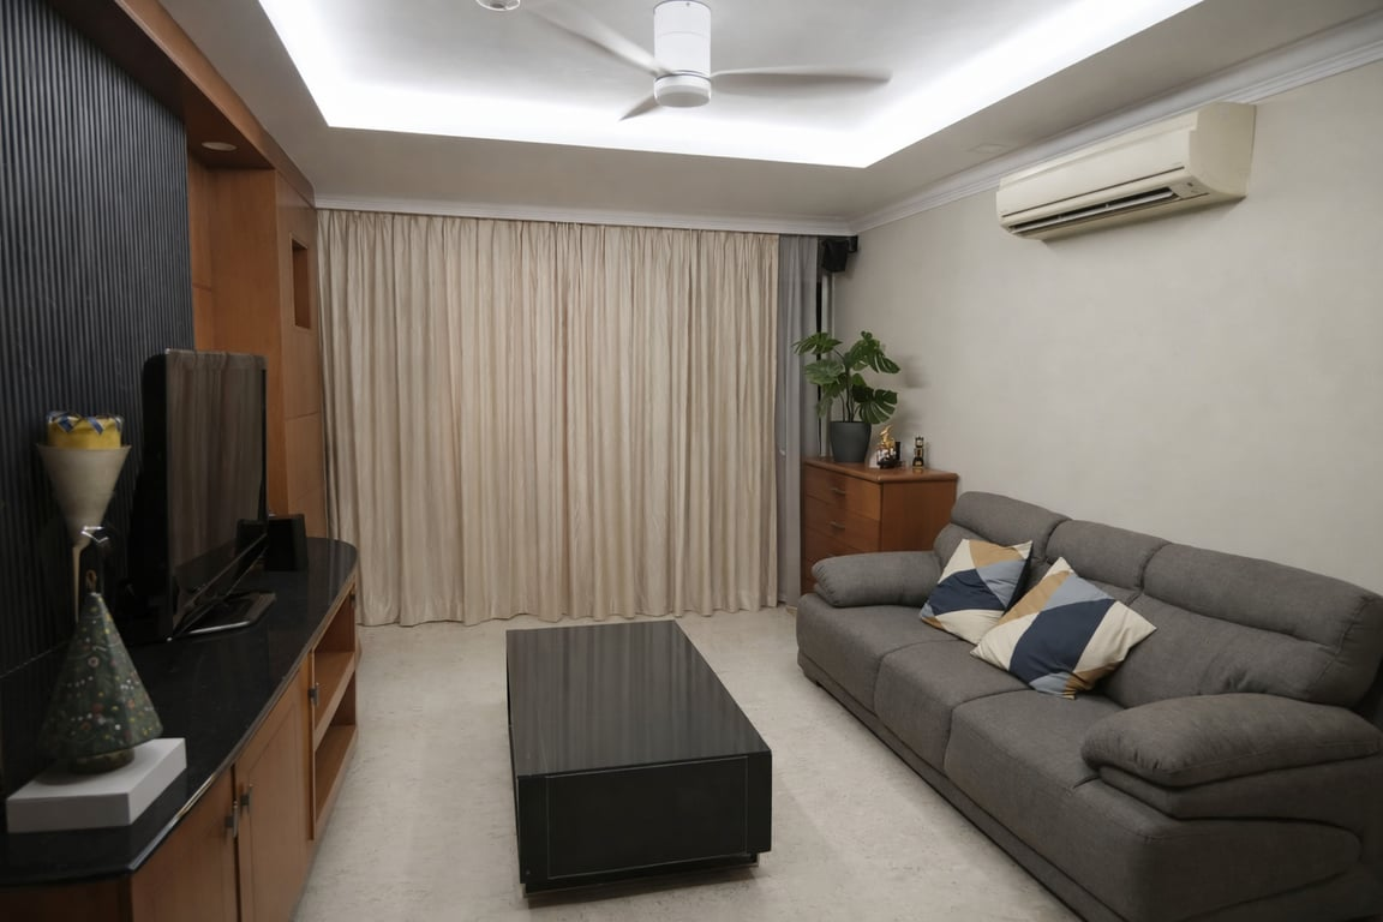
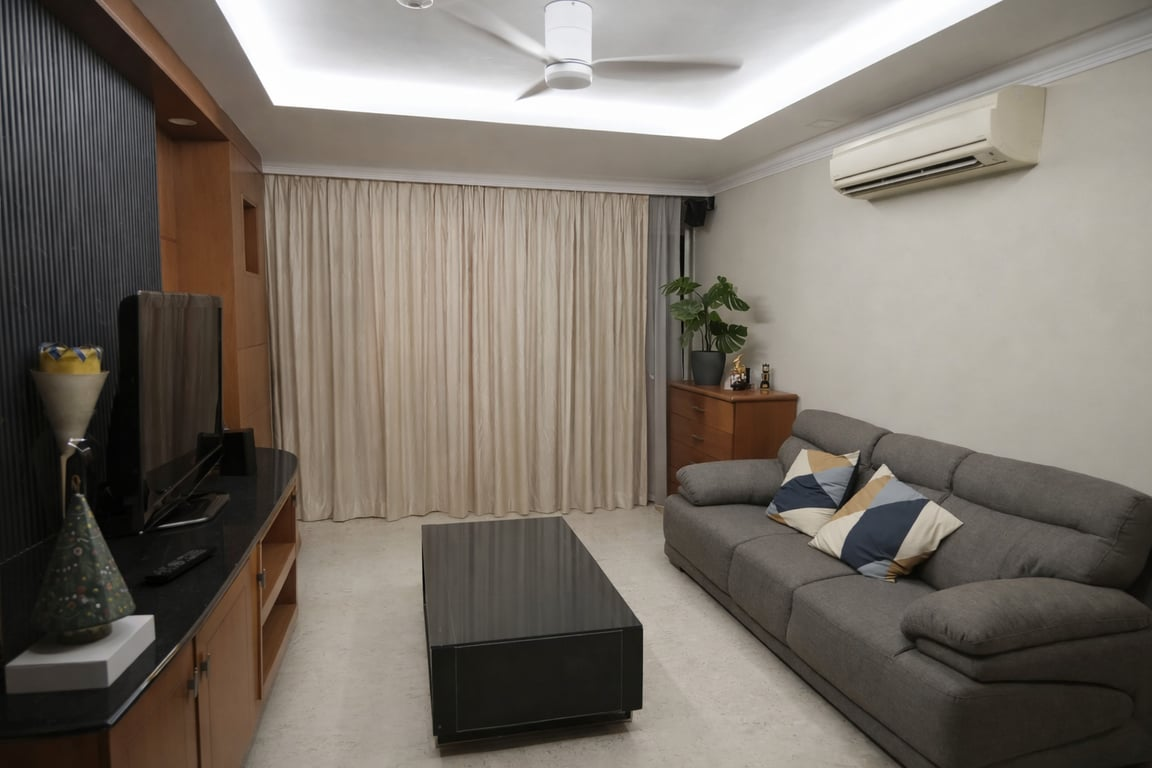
+ remote control [143,545,218,584]
